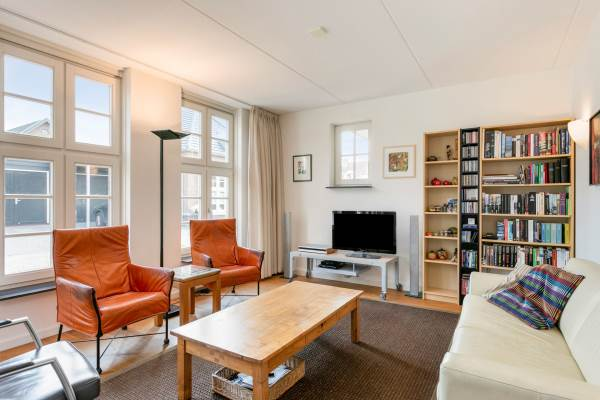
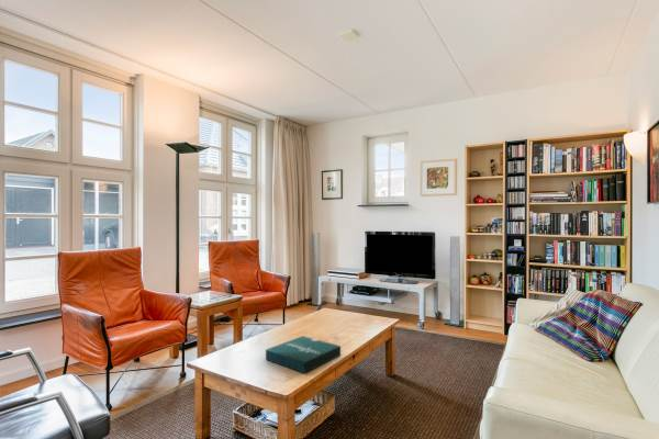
+ pizza box [265,335,342,374]
